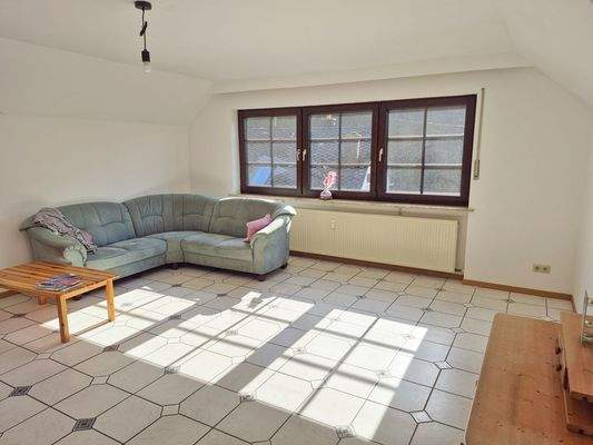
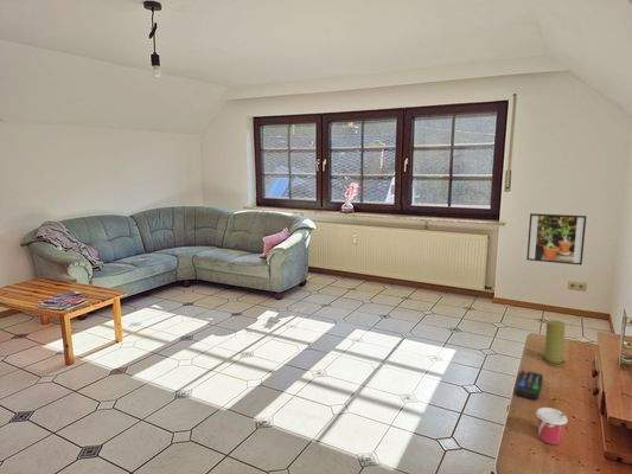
+ remote control [515,370,544,401]
+ cup [535,406,568,446]
+ candle [540,319,568,367]
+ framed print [525,212,587,267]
